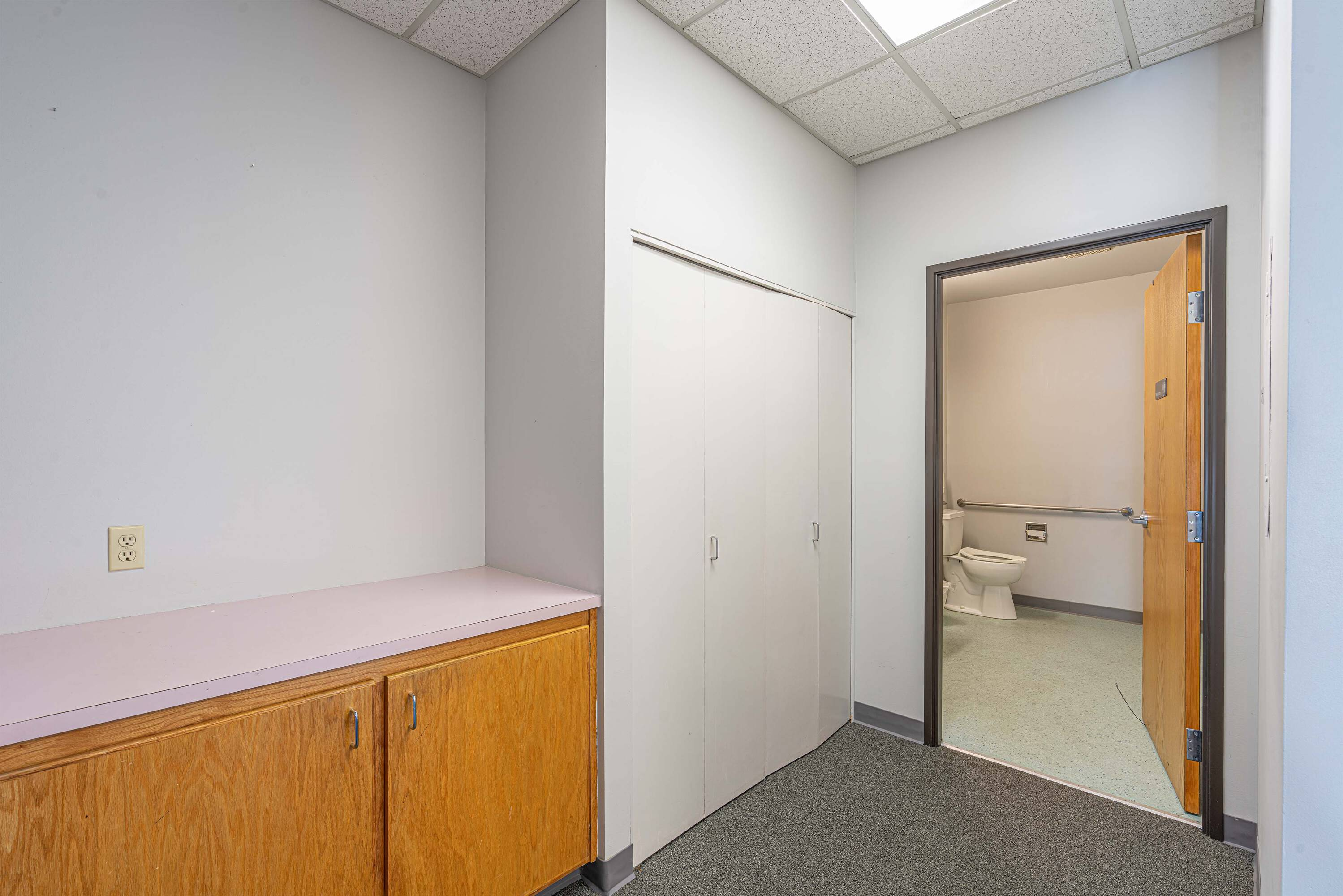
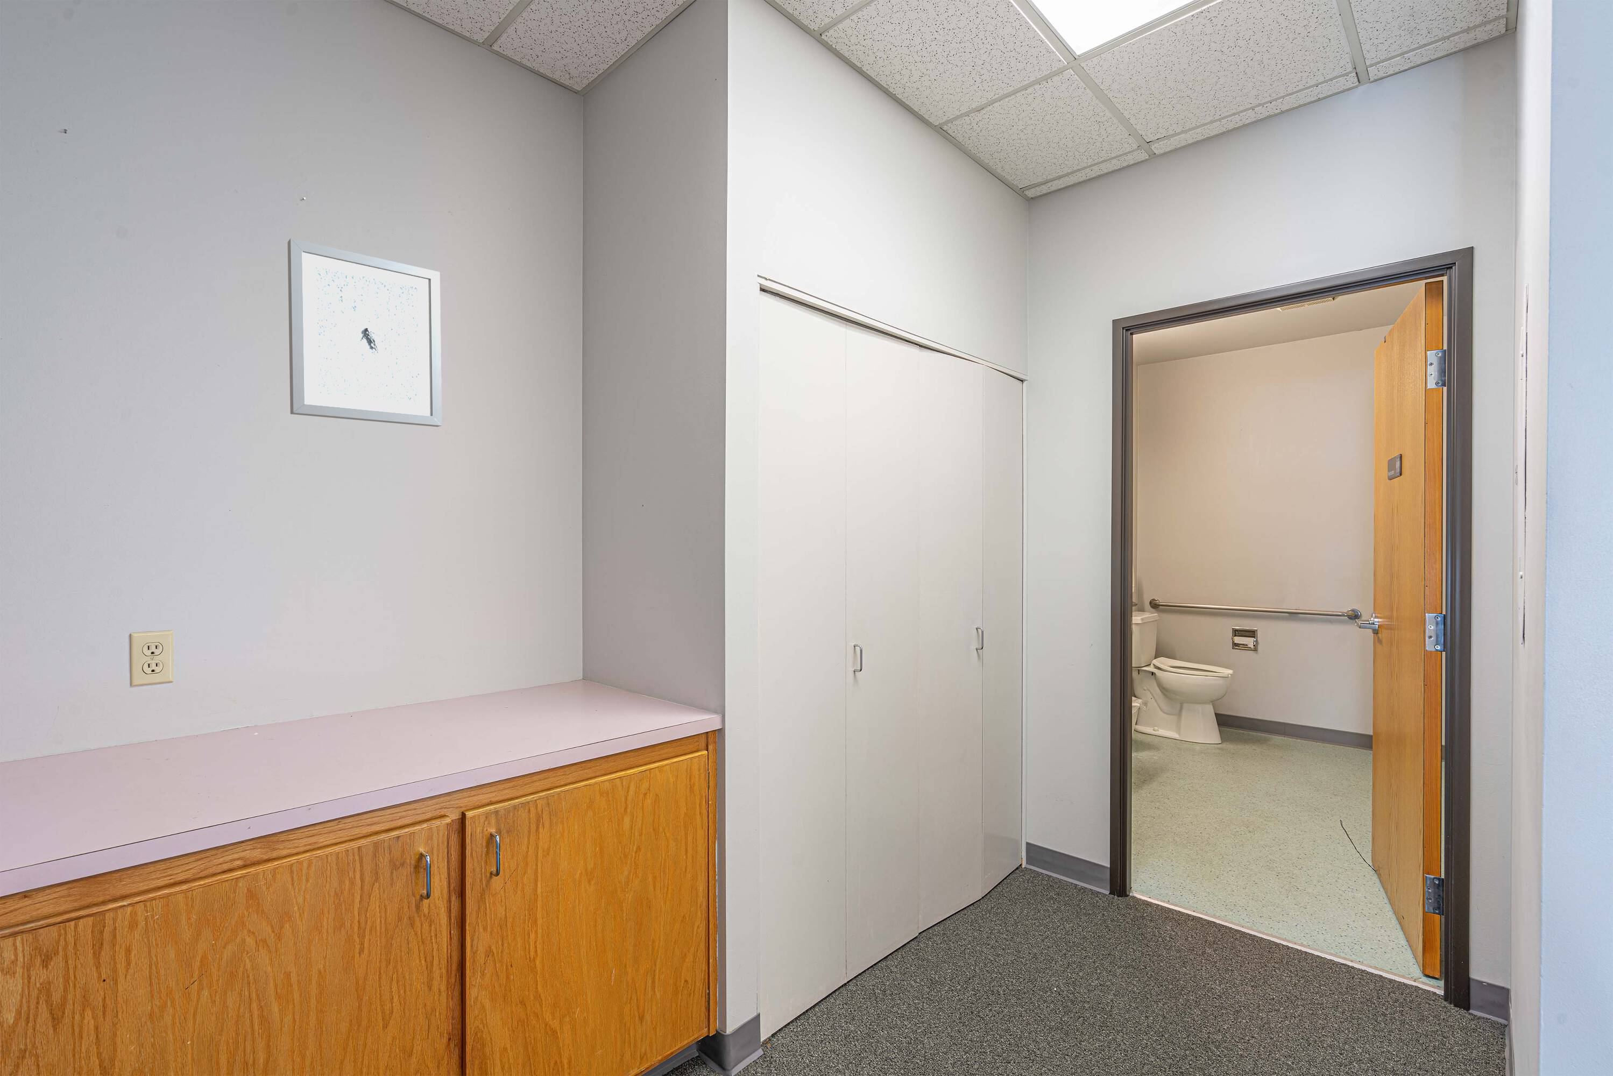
+ wall art [287,238,442,428]
